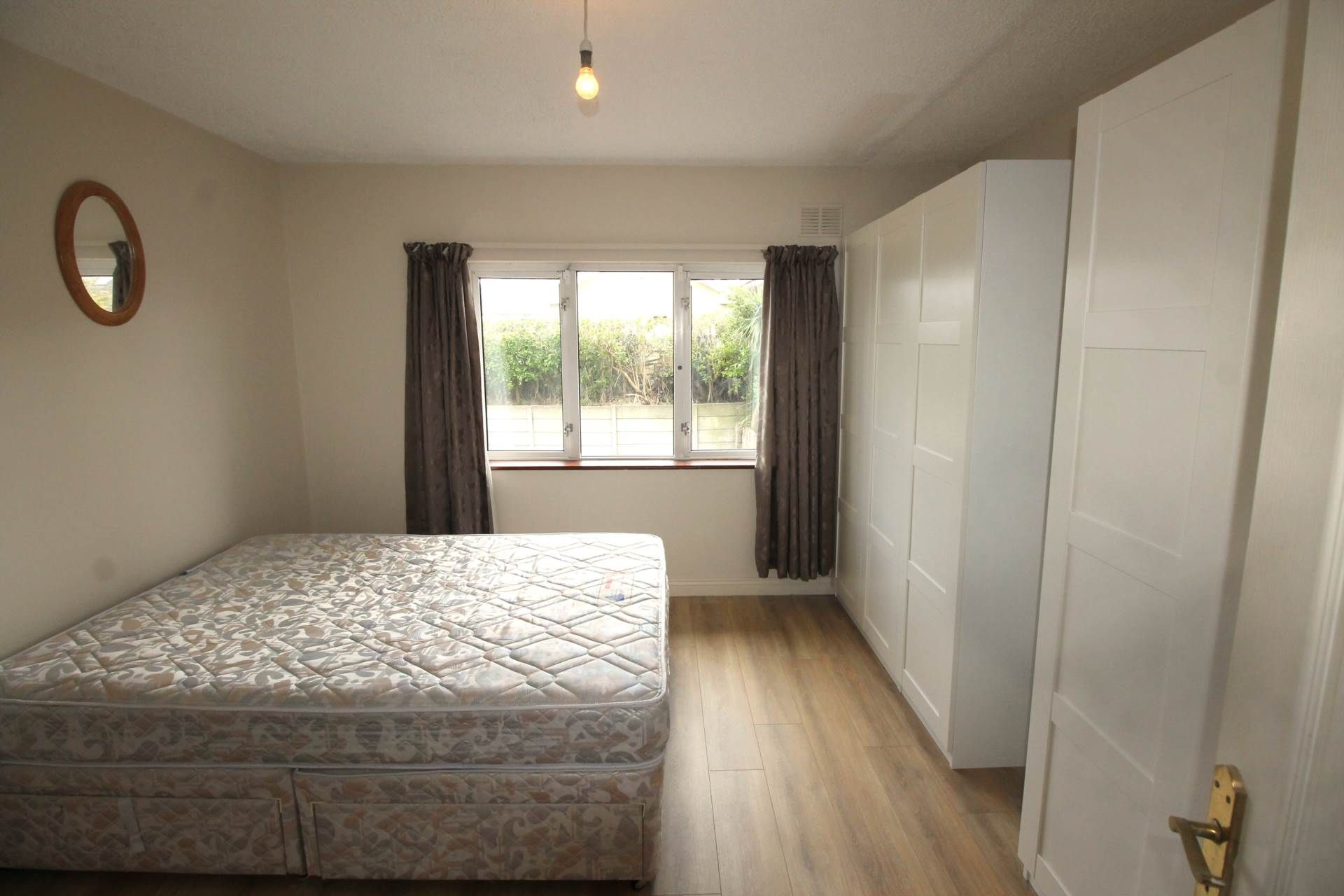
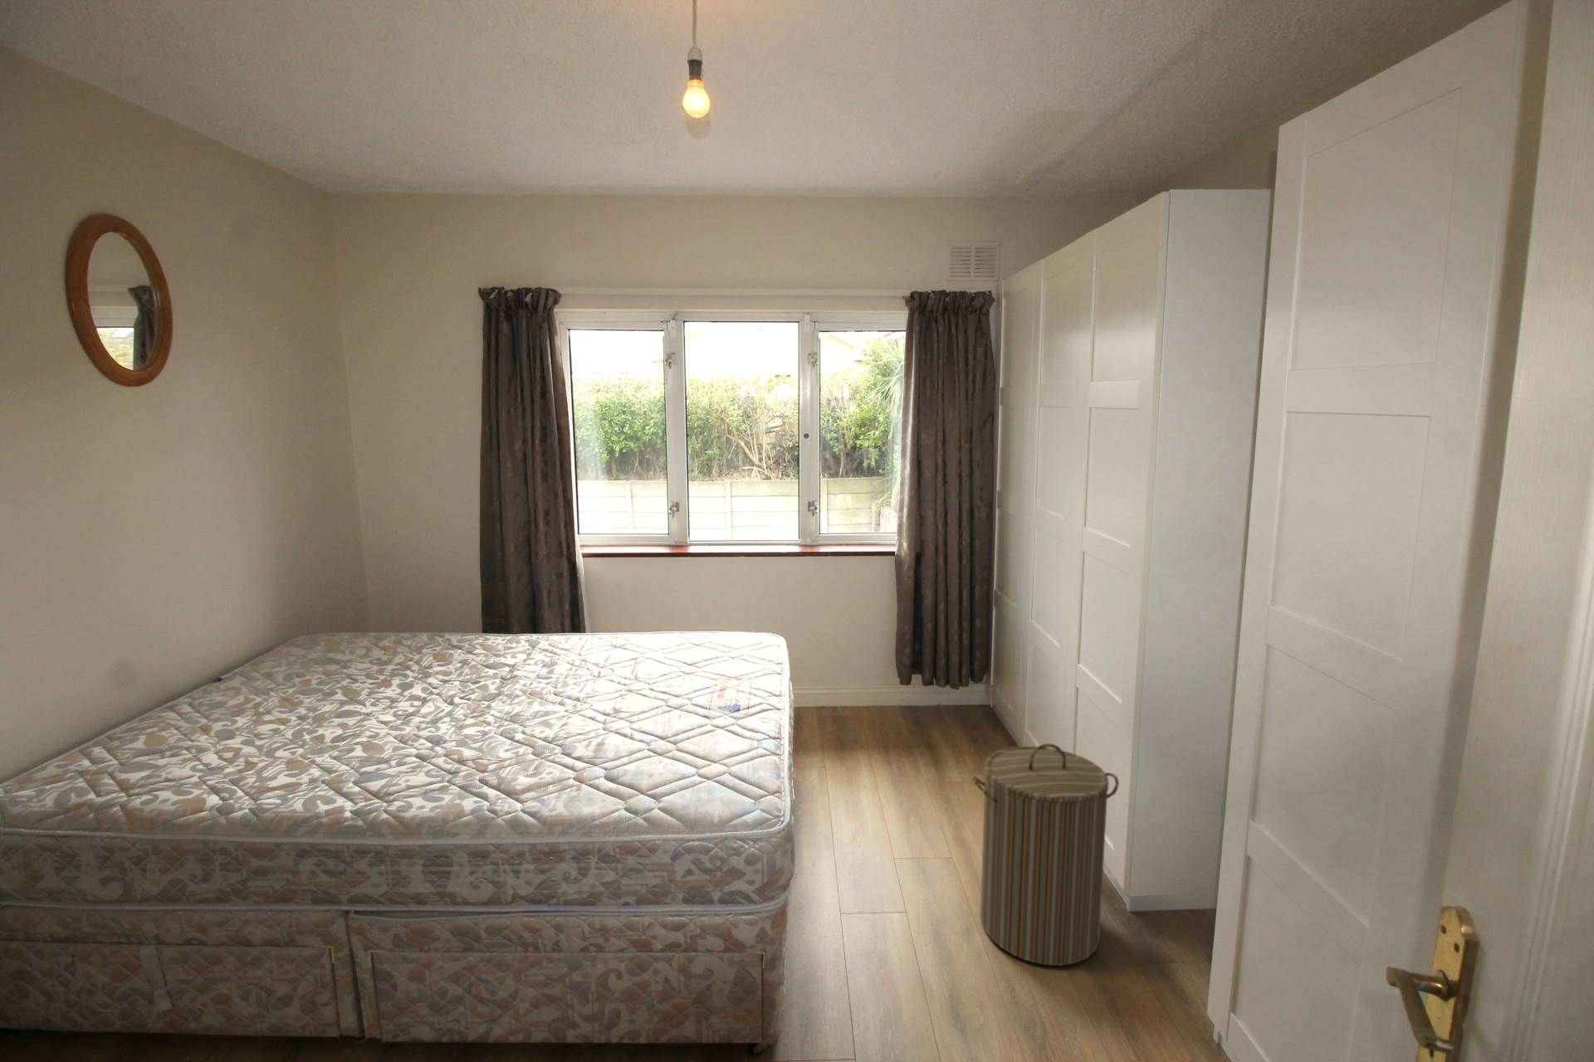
+ laundry hamper [971,742,1120,967]
